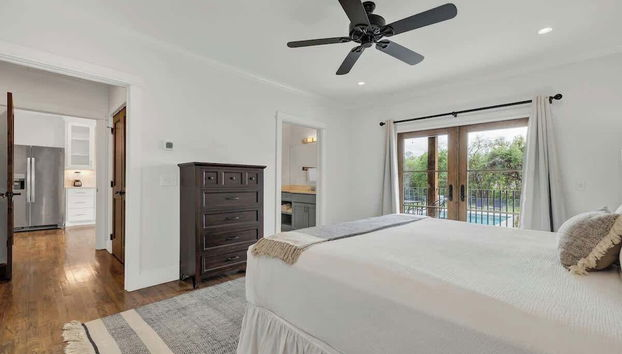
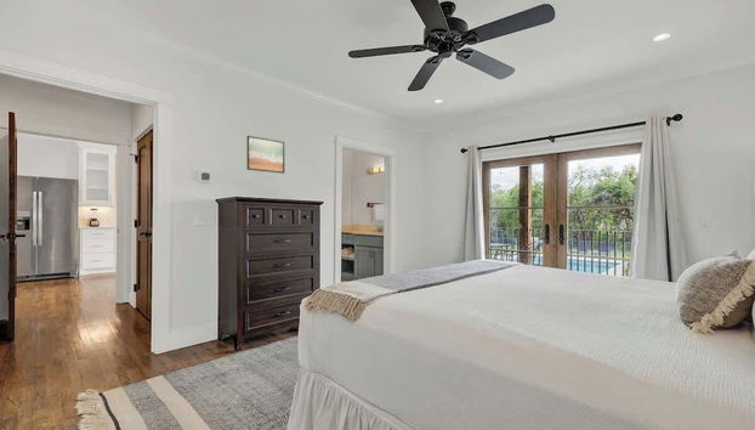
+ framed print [246,135,285,175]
